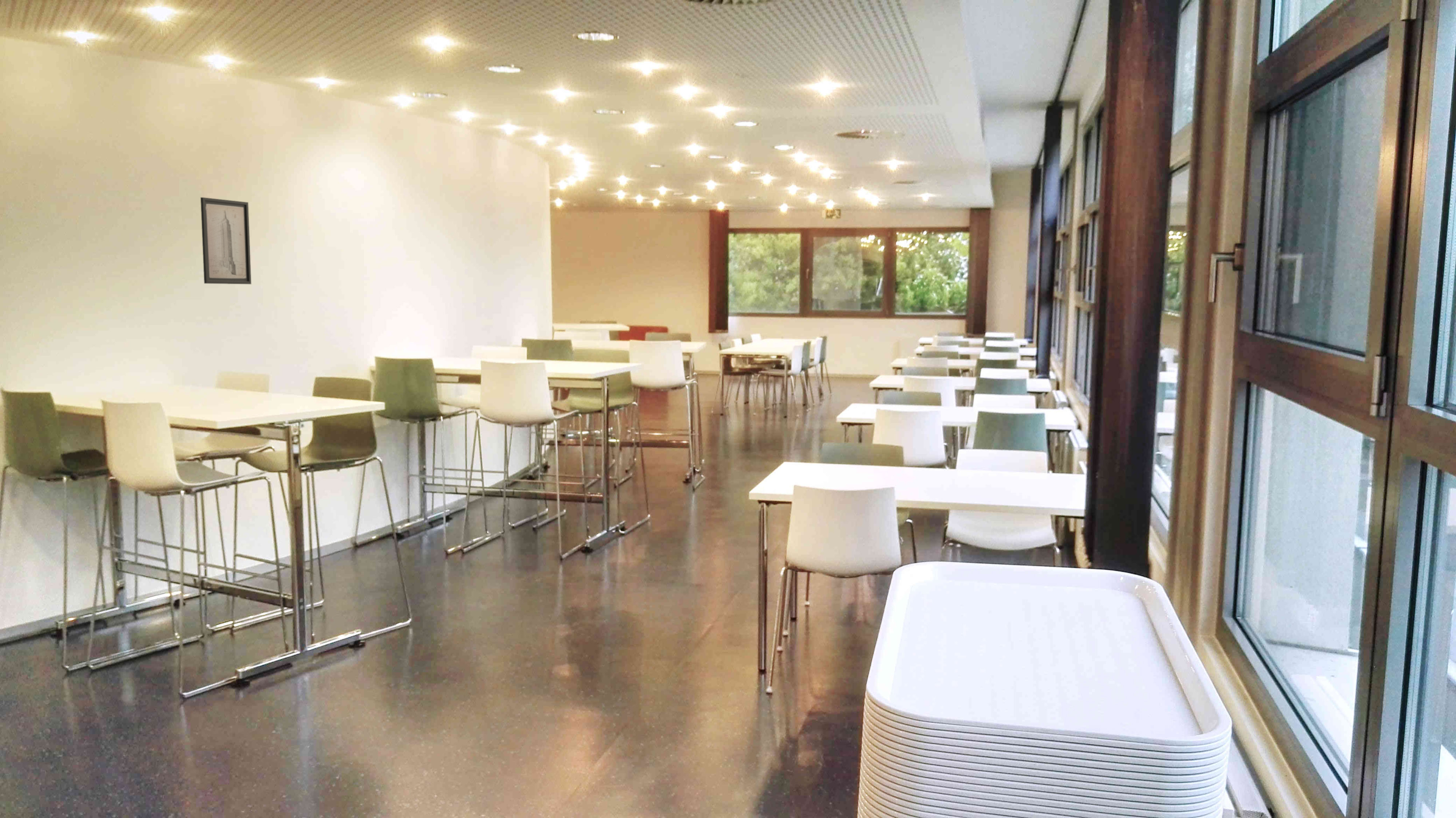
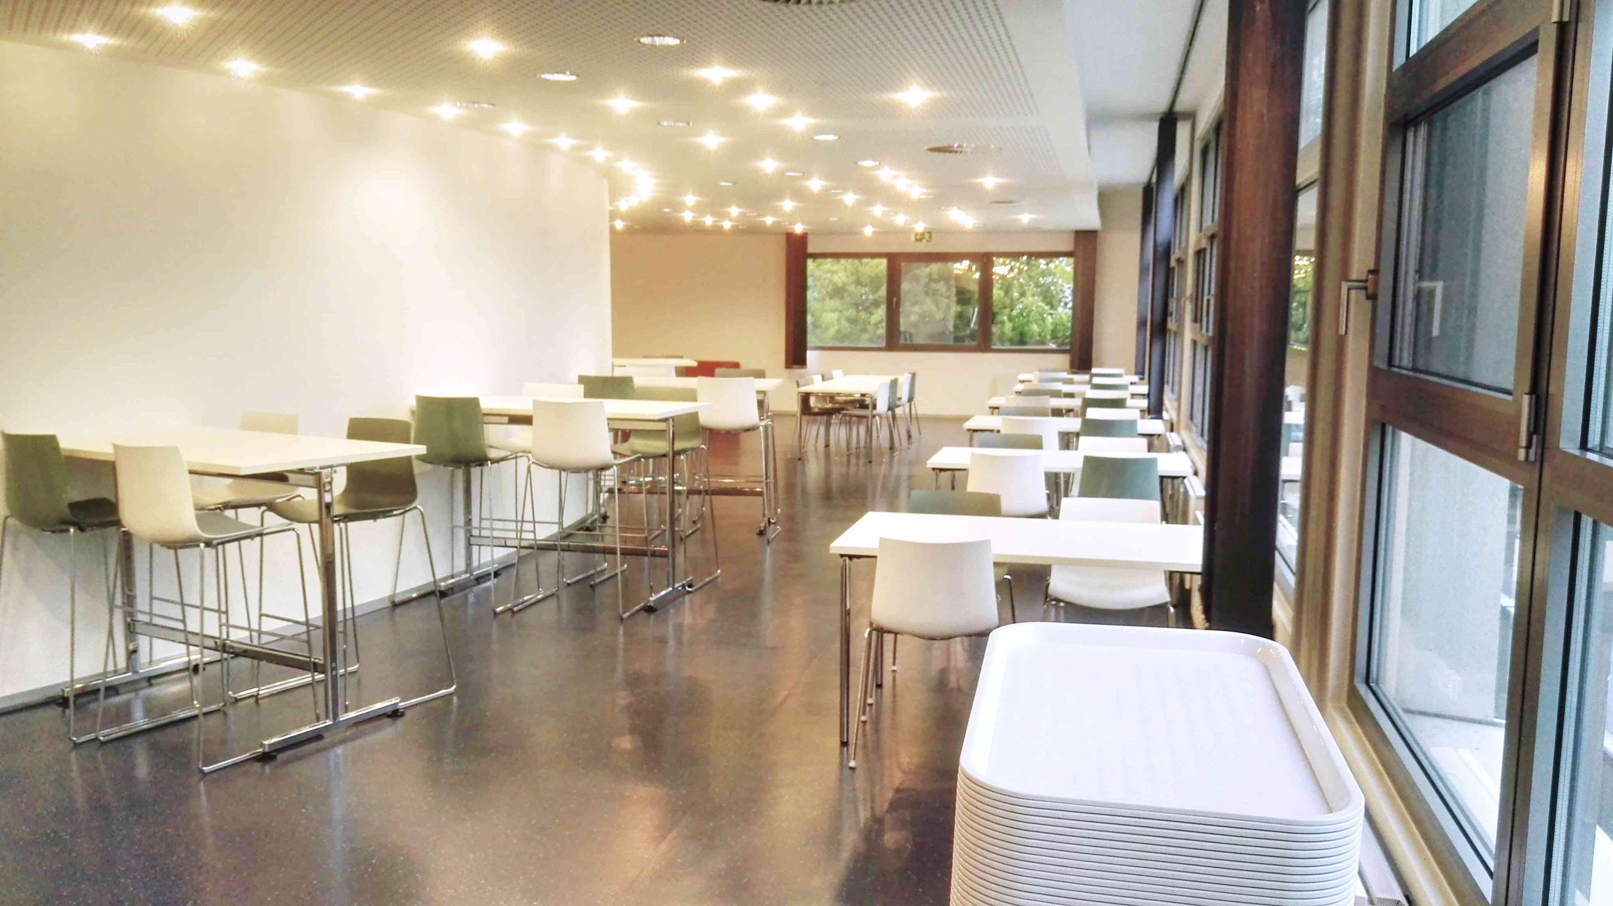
- wall art [200,197,252,285]
